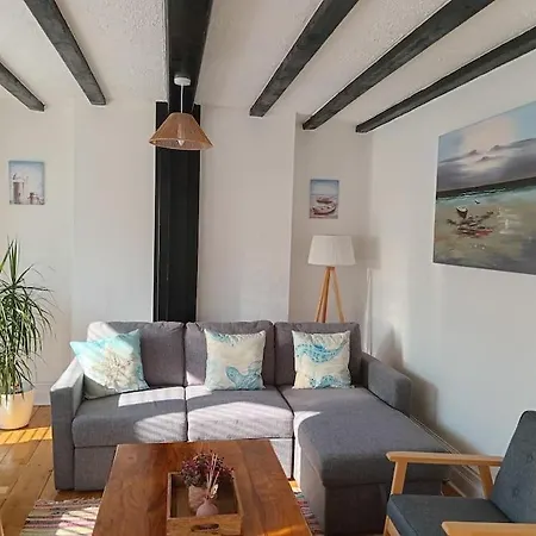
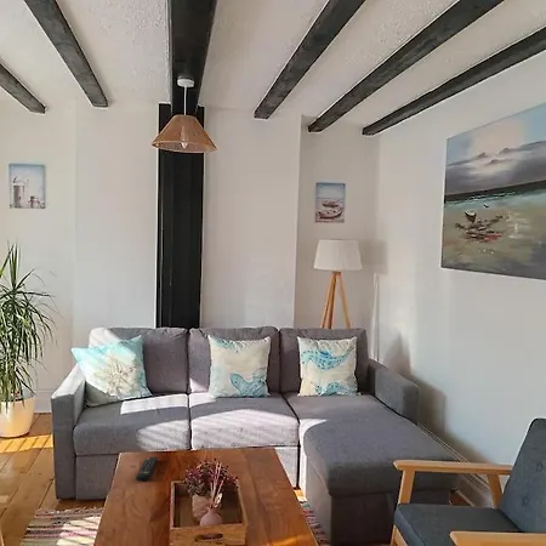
+ remote control [135,456,159,482]
